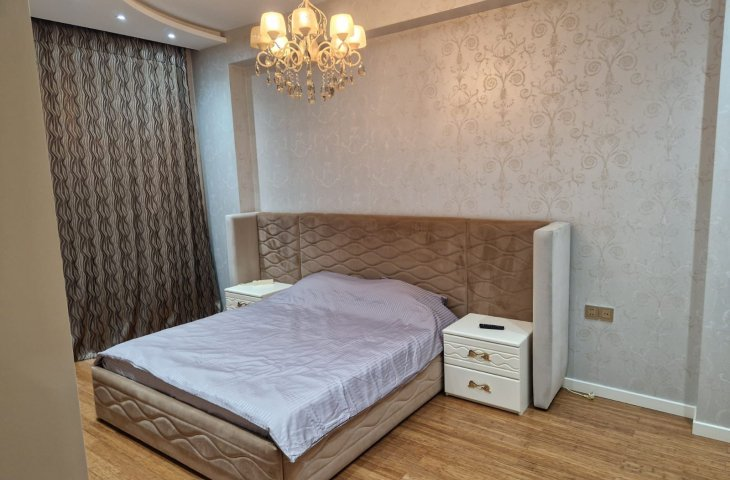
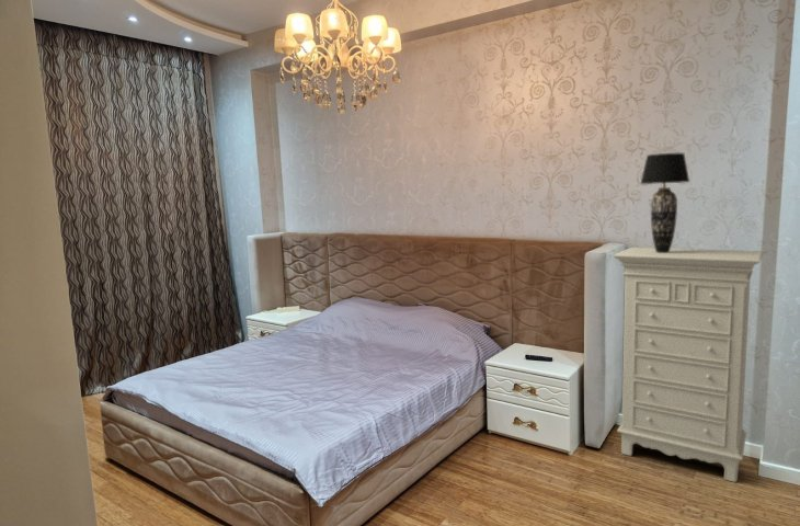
+ table lamp [639,152,690,253]
+ dresser [612,247,764,483]
